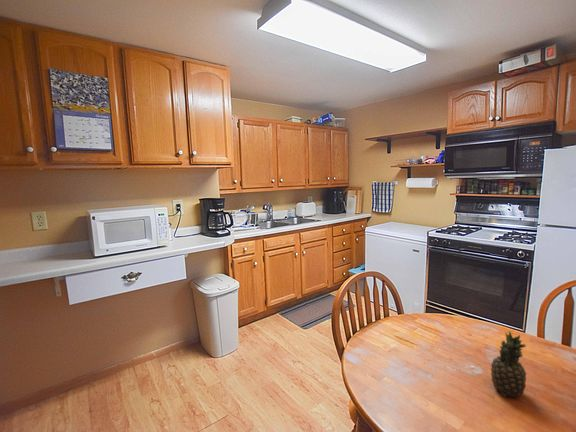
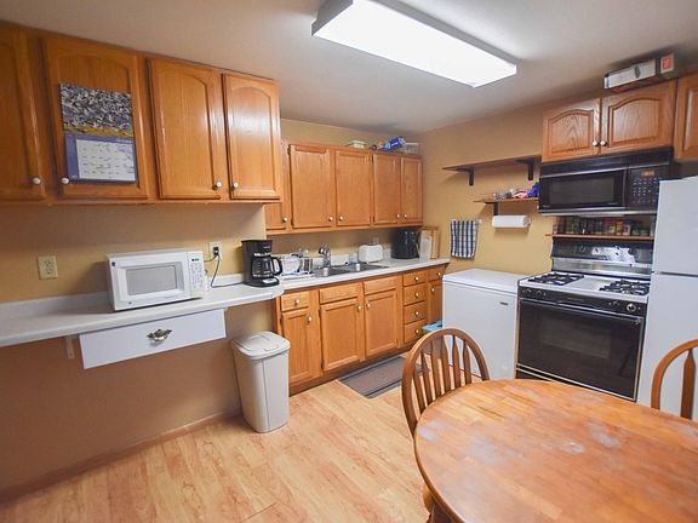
- fruit [490,331,527,399]
